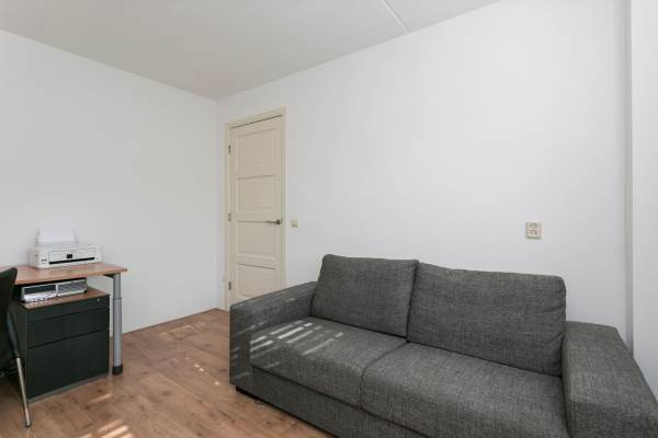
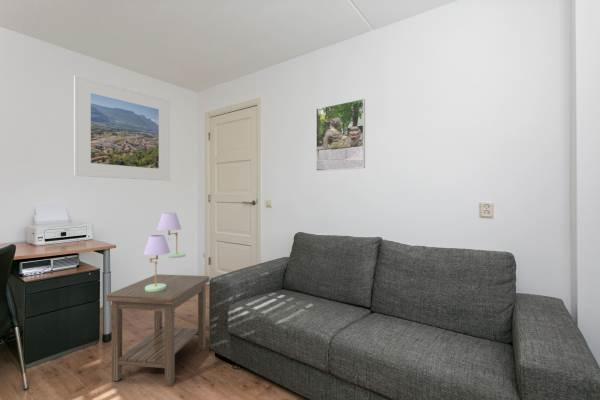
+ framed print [73,74,171,182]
+ side table [105,273,210,386]
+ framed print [315,98,366,172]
+ table lamp [142,212,187,292]
